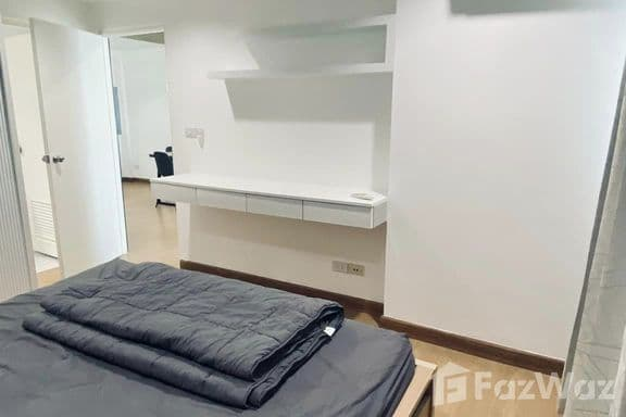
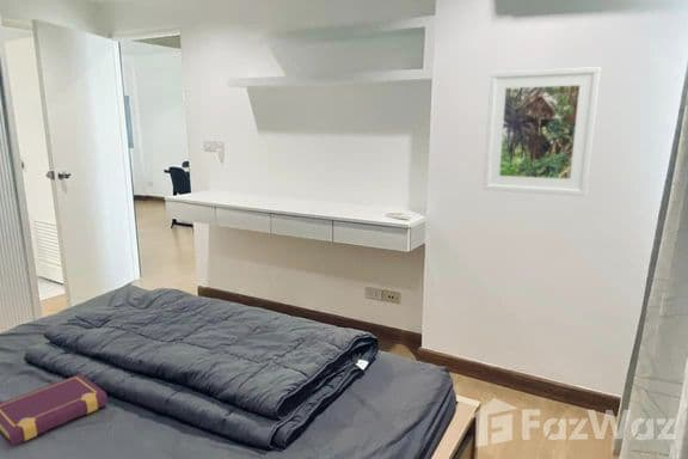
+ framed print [481,66,602,197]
+ book [0,373,109,447]
